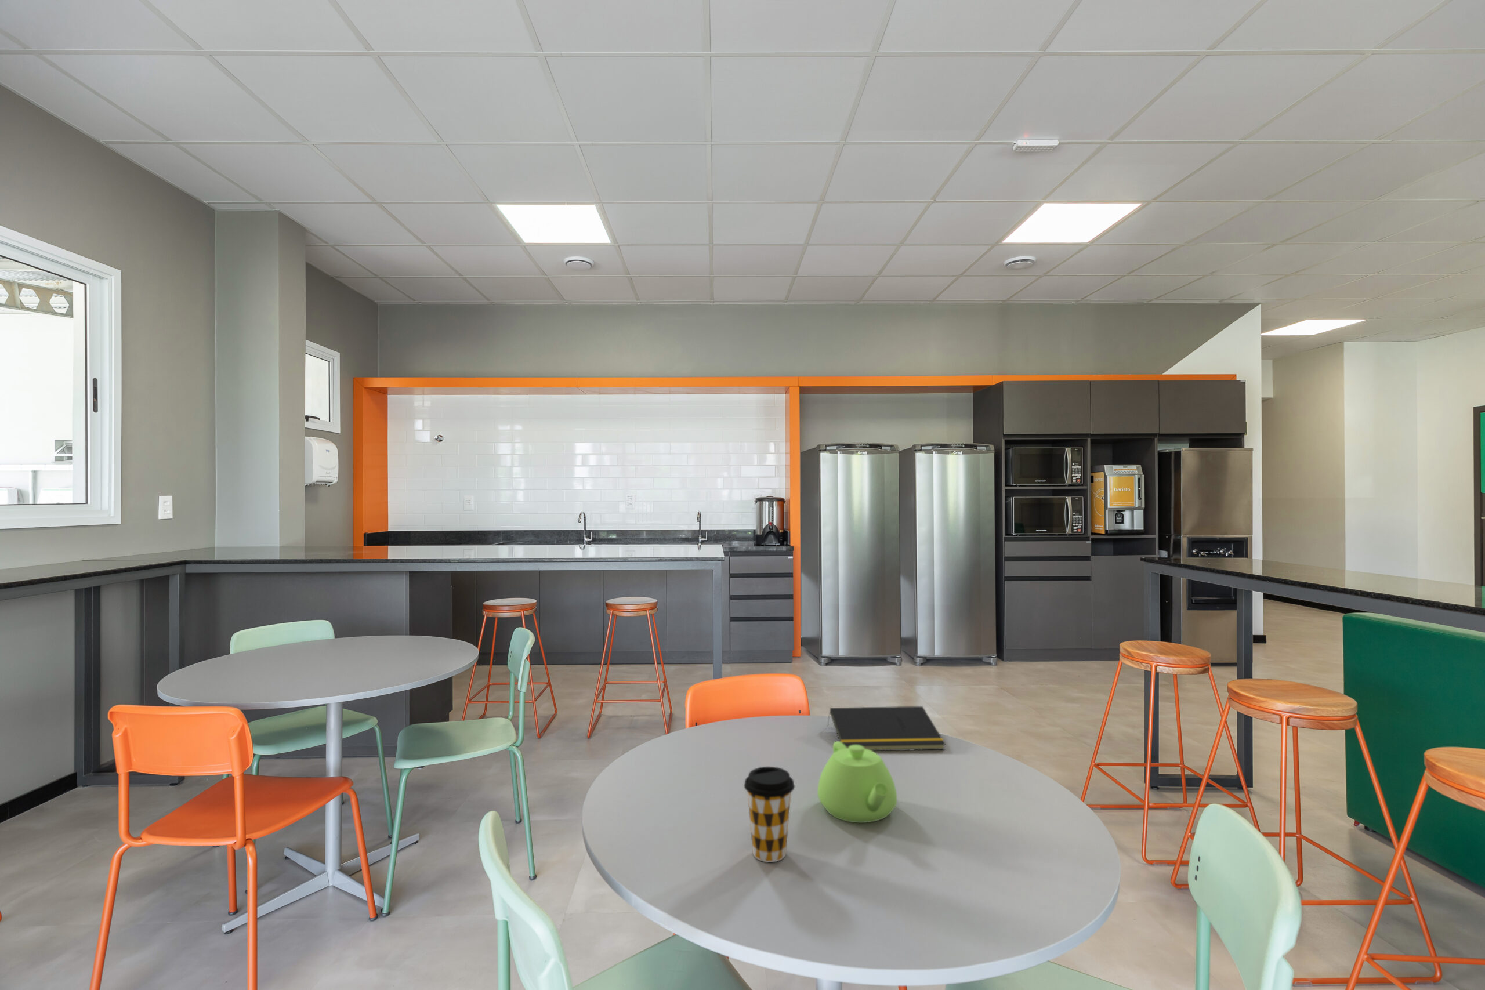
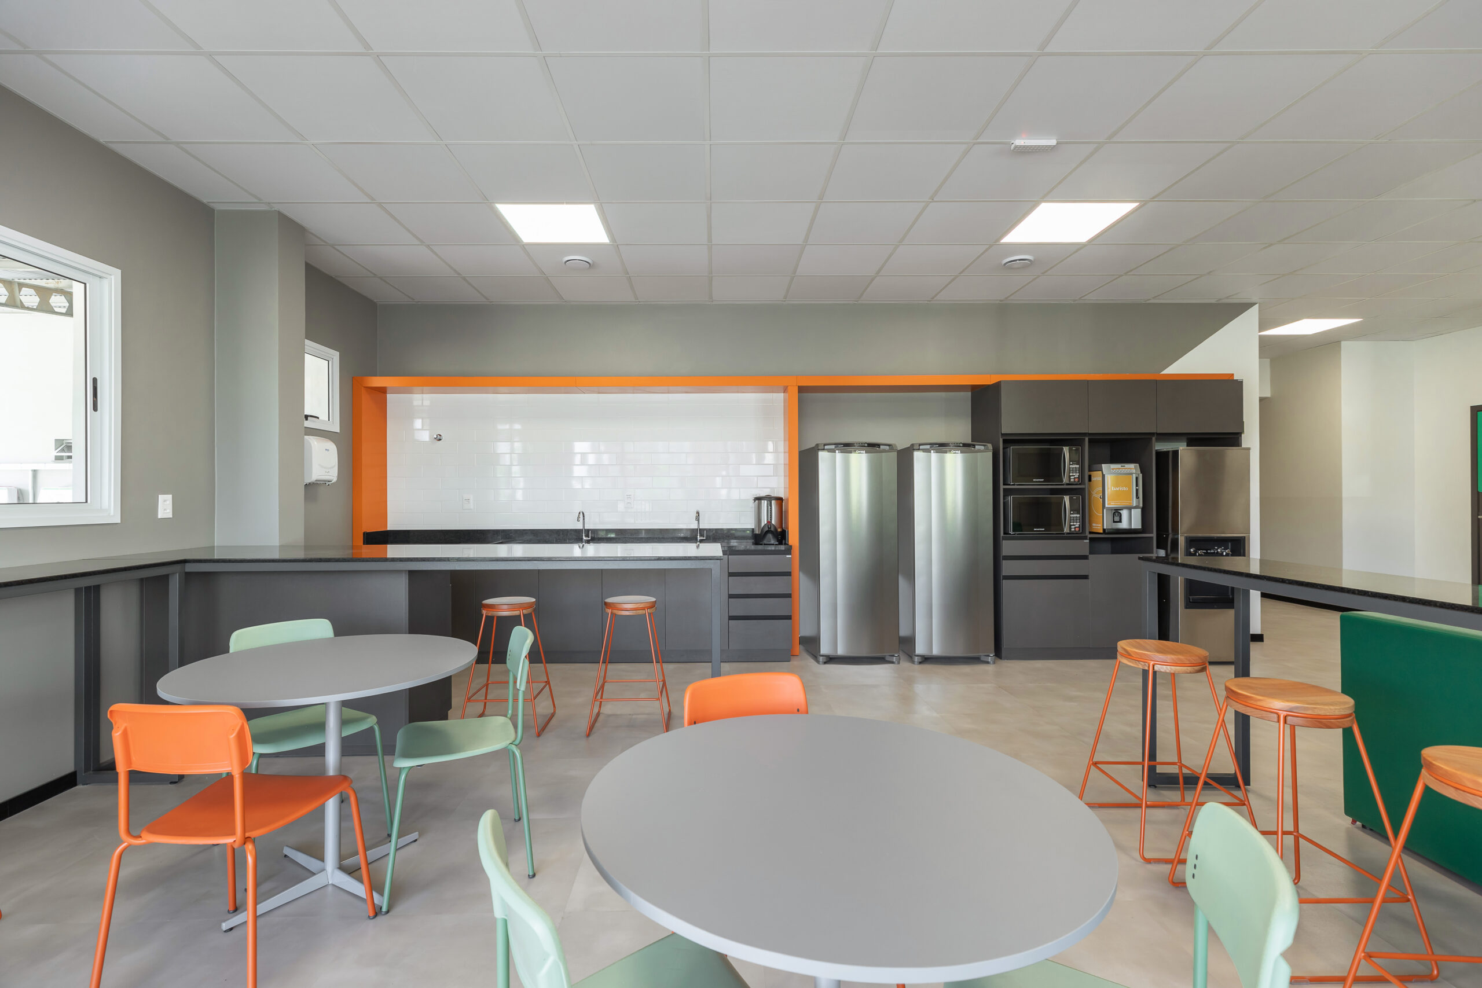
- teapot [817,740,898,823]
- coffee cup [744,766,796,863]
- notepad [826,706,946,751]
